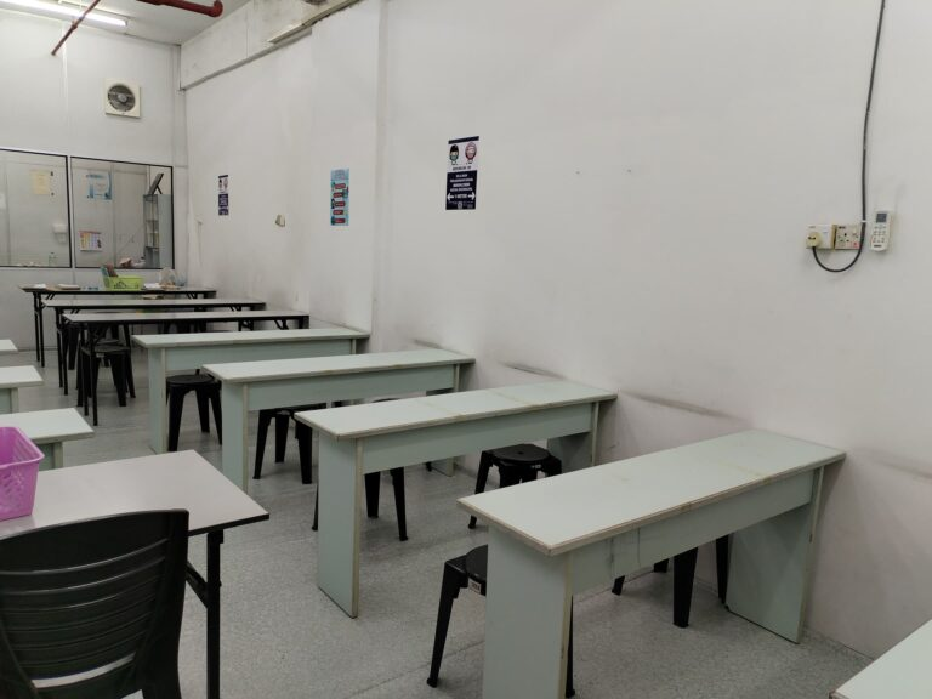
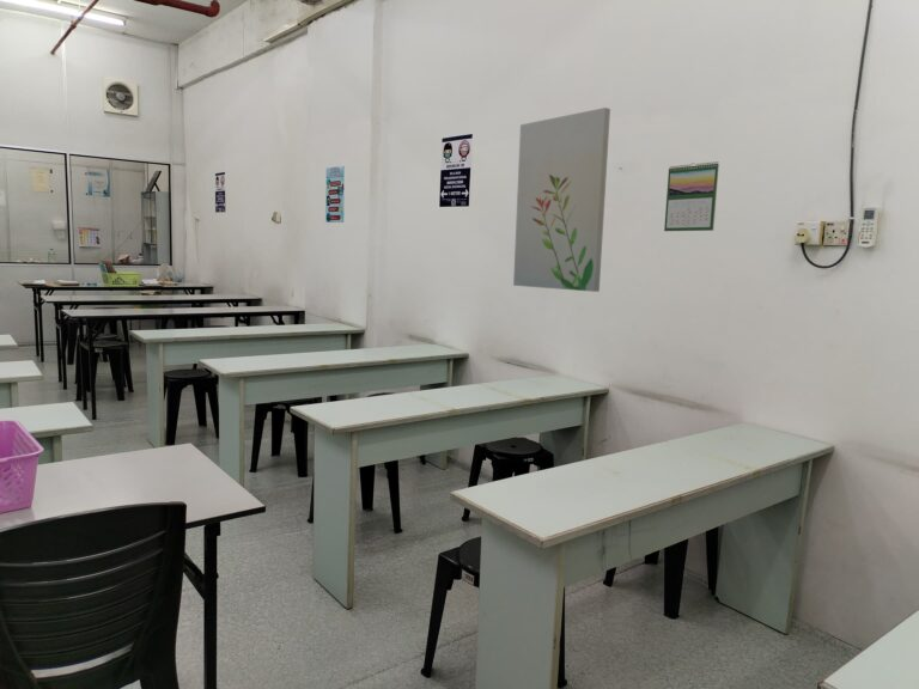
+ calendar [663,160,720,232]
+ wall art [512,106,611,293]
